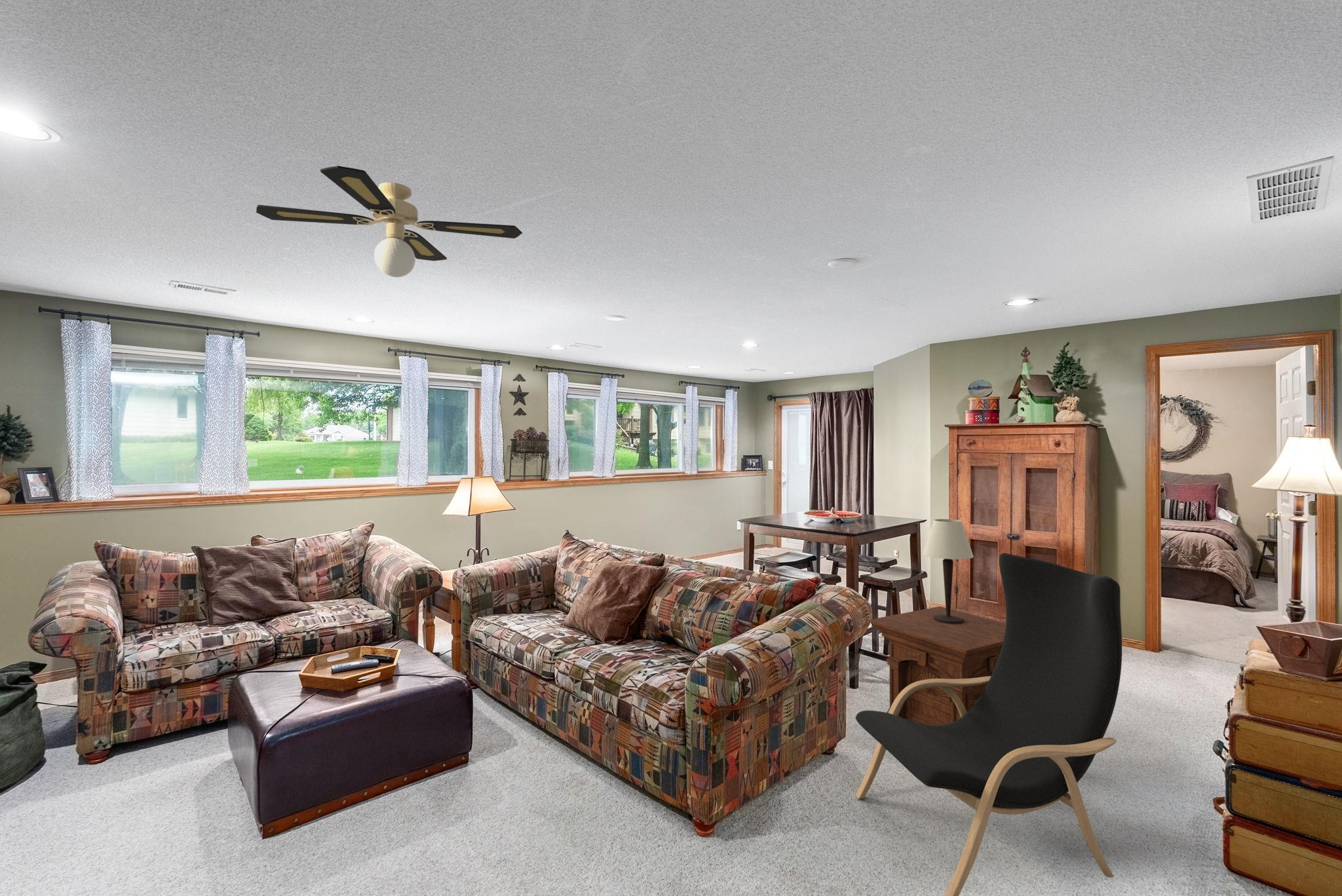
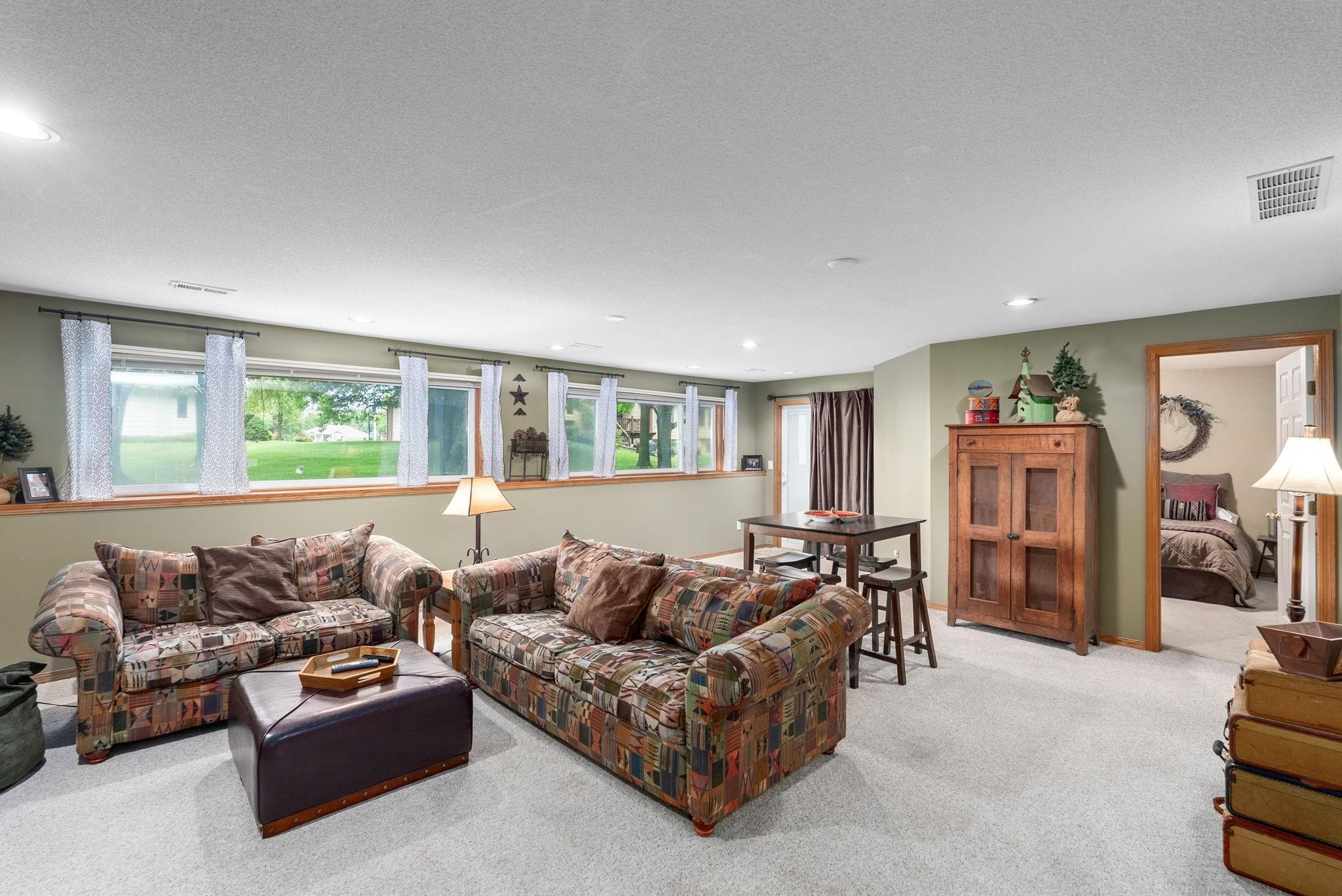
- ceiling fan [256,165,523,278]
- lounge chair [855,552,1122,896]
- table lamp [922,519,974,624]
- side table [871,606,1006,726]
